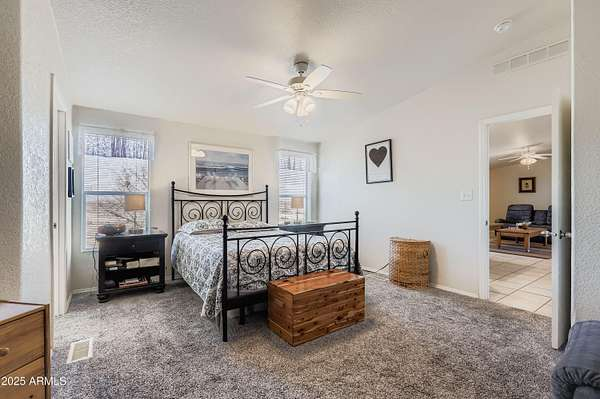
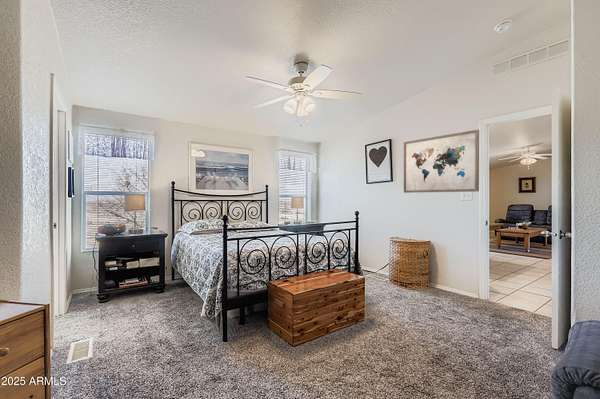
+ wall art [403,129,480,194]
